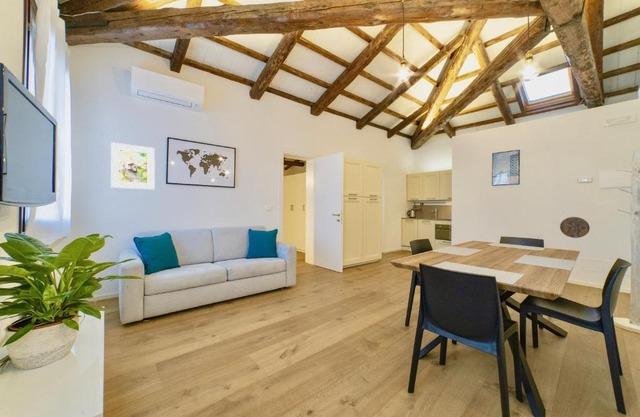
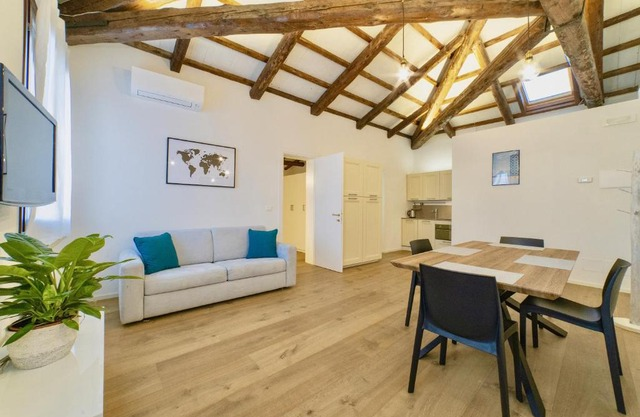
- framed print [110,141,156,190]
- manhole cover [559,216,591,239]
